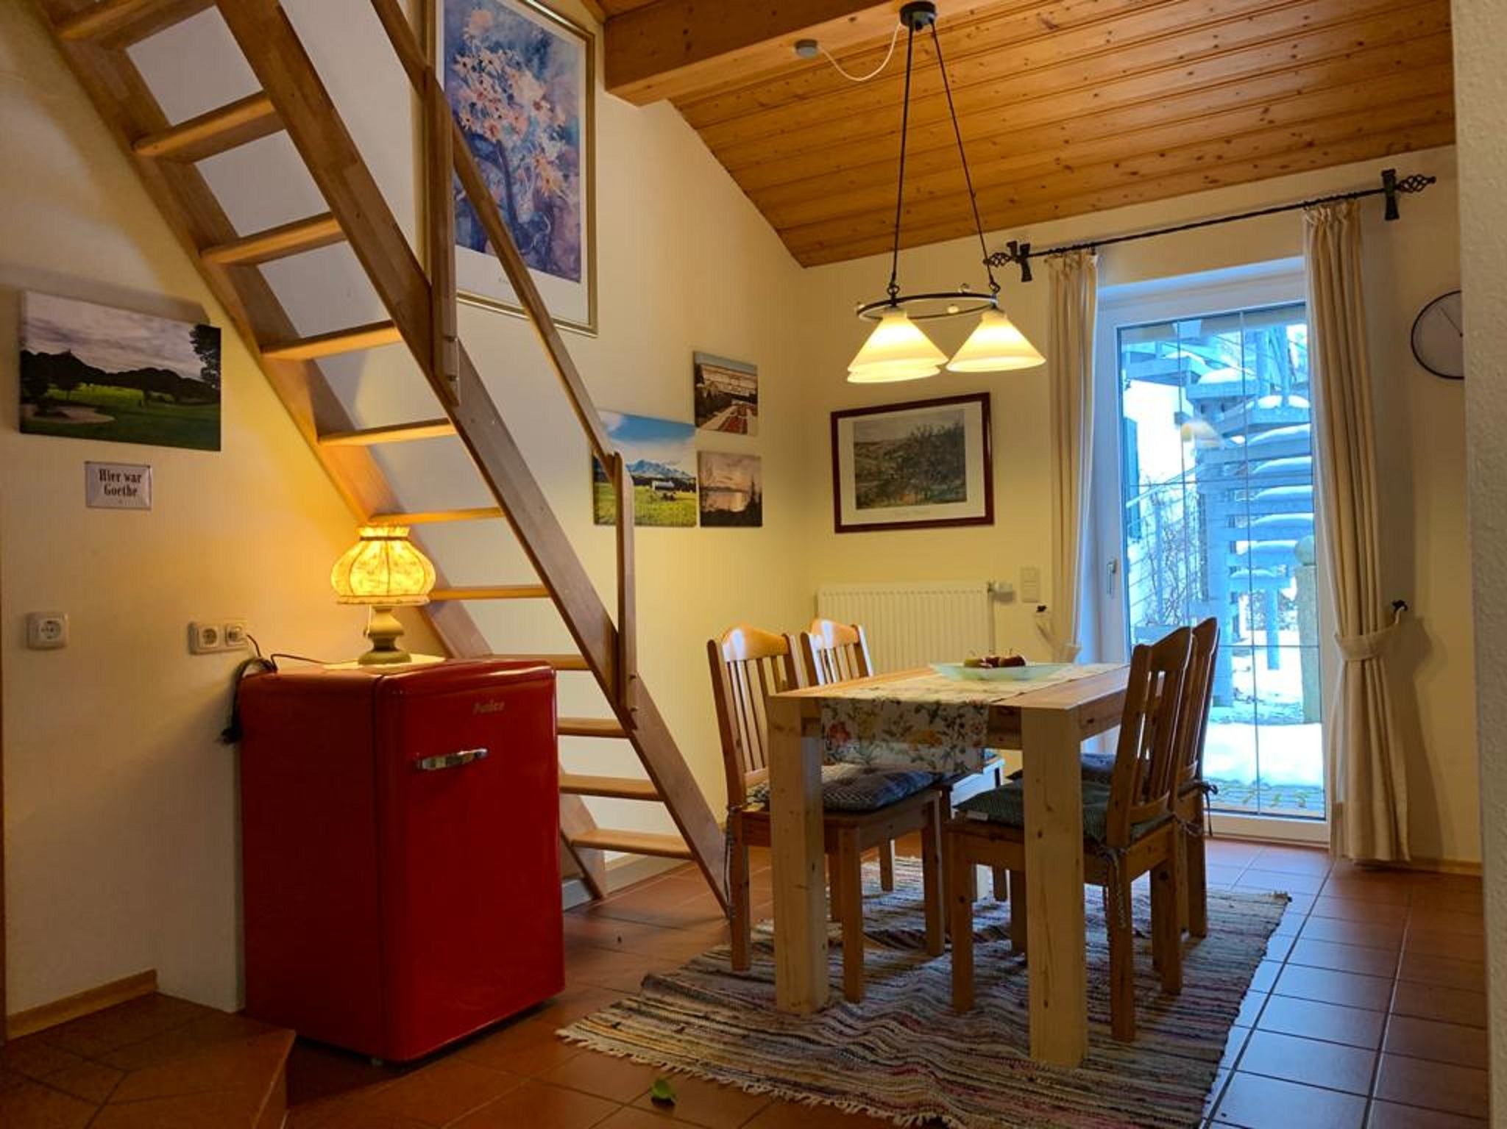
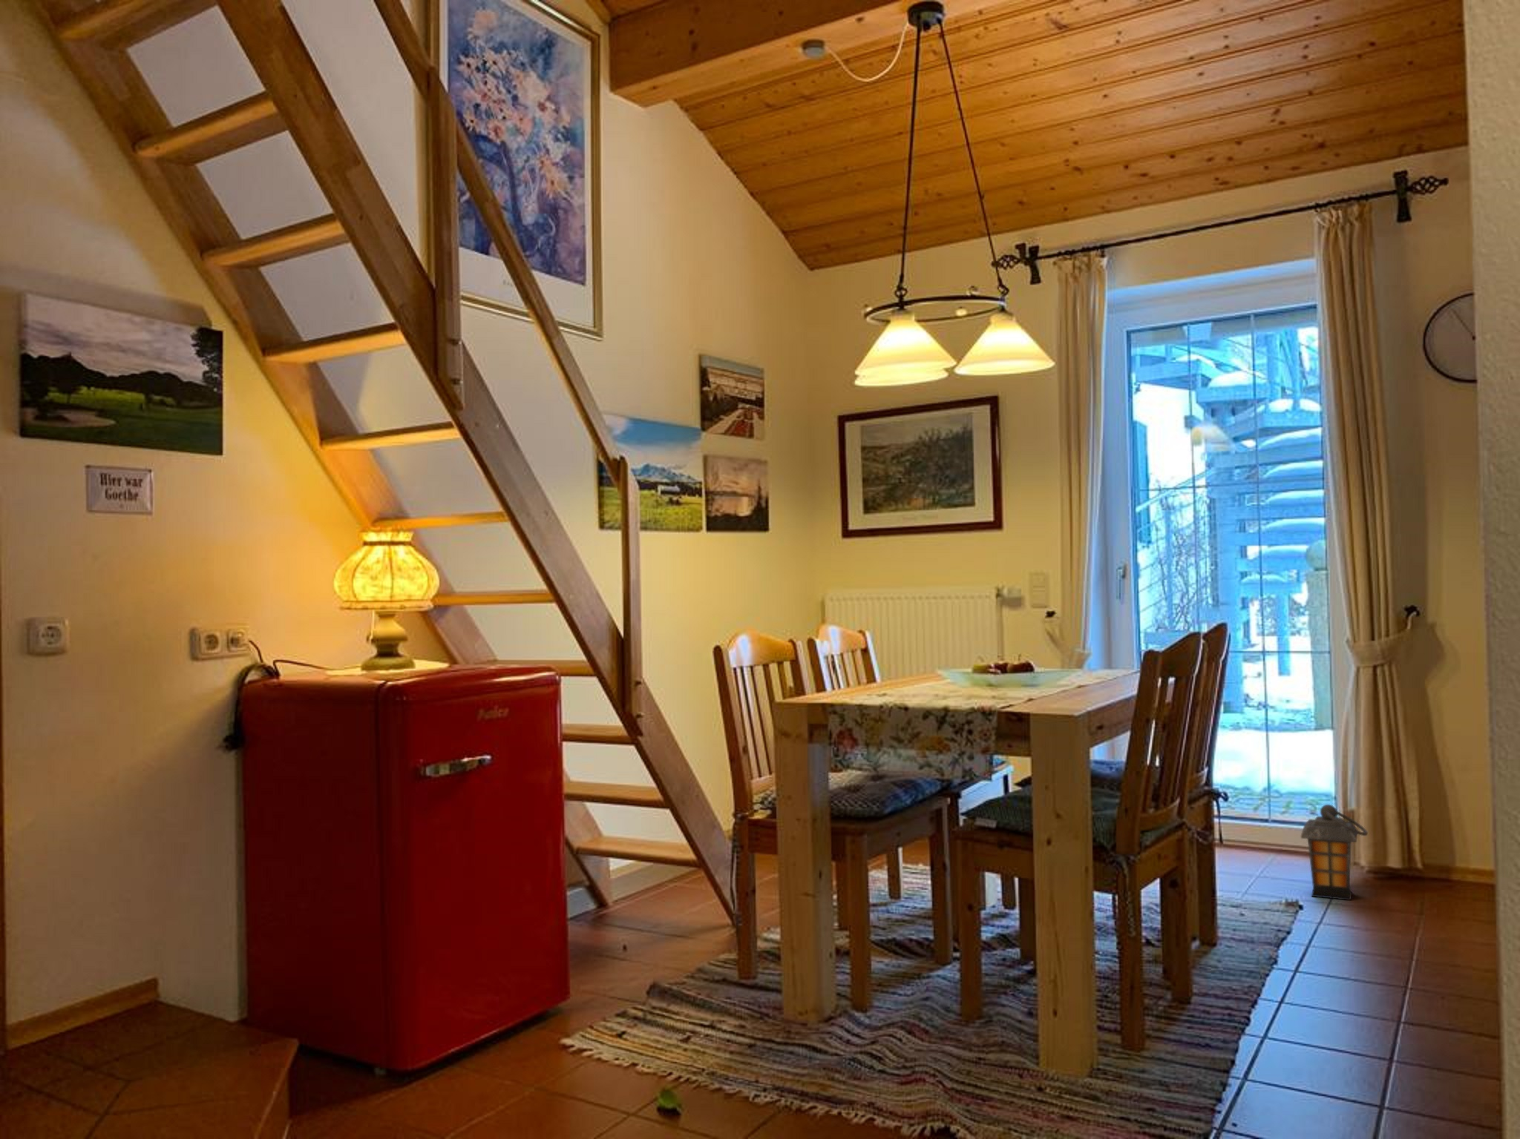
+ lantern [1300,804,1368,901]
